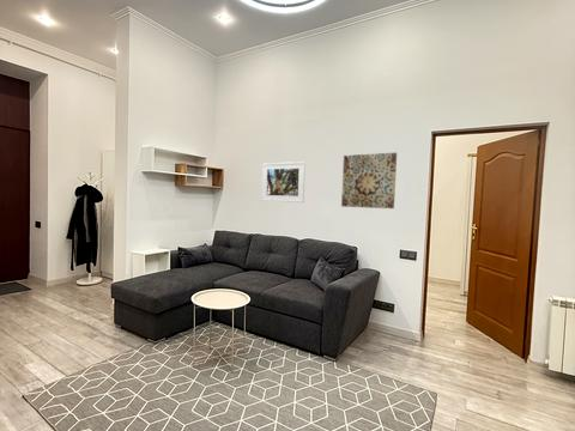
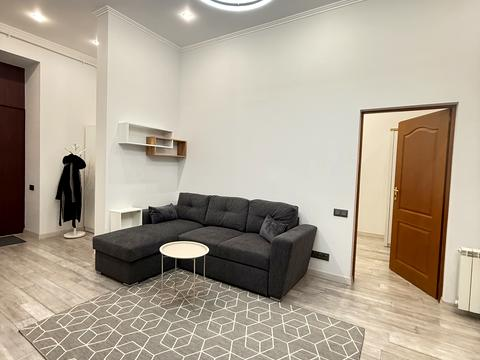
- wall art [340,152,398,210]
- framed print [260,160,307,204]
